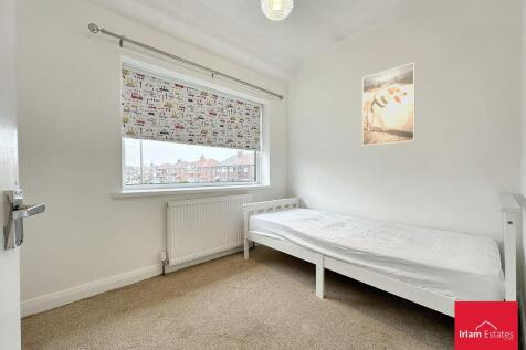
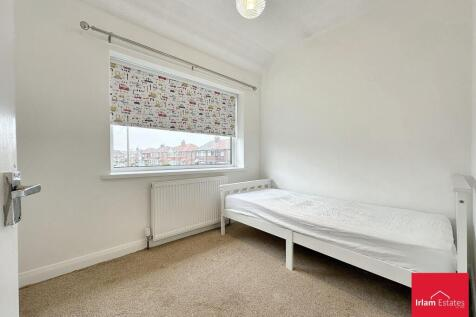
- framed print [361,62,417,147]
